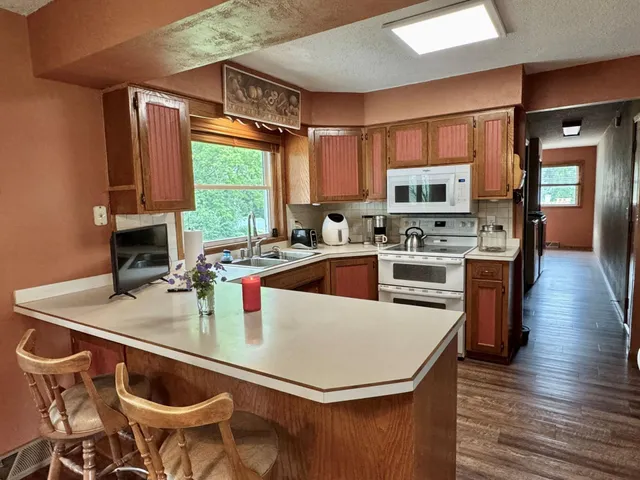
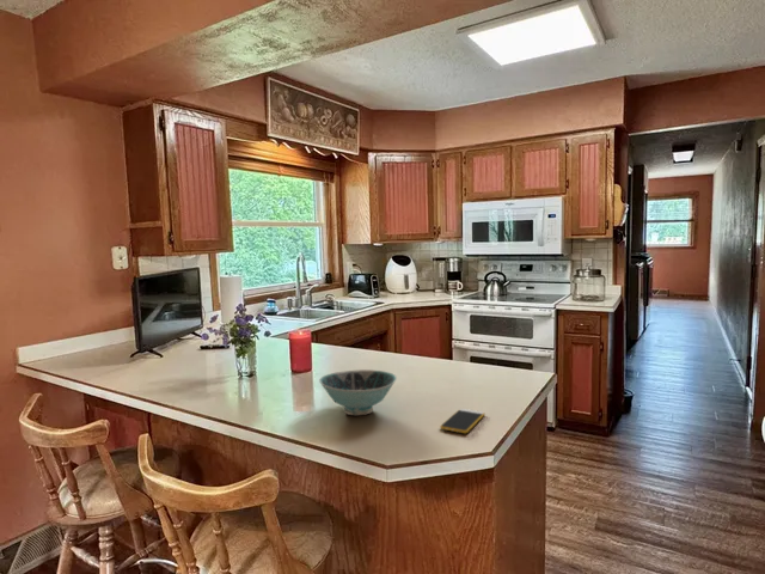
+ smartphone [439,408,486,434]
+ bowl [318,368,398,416]
